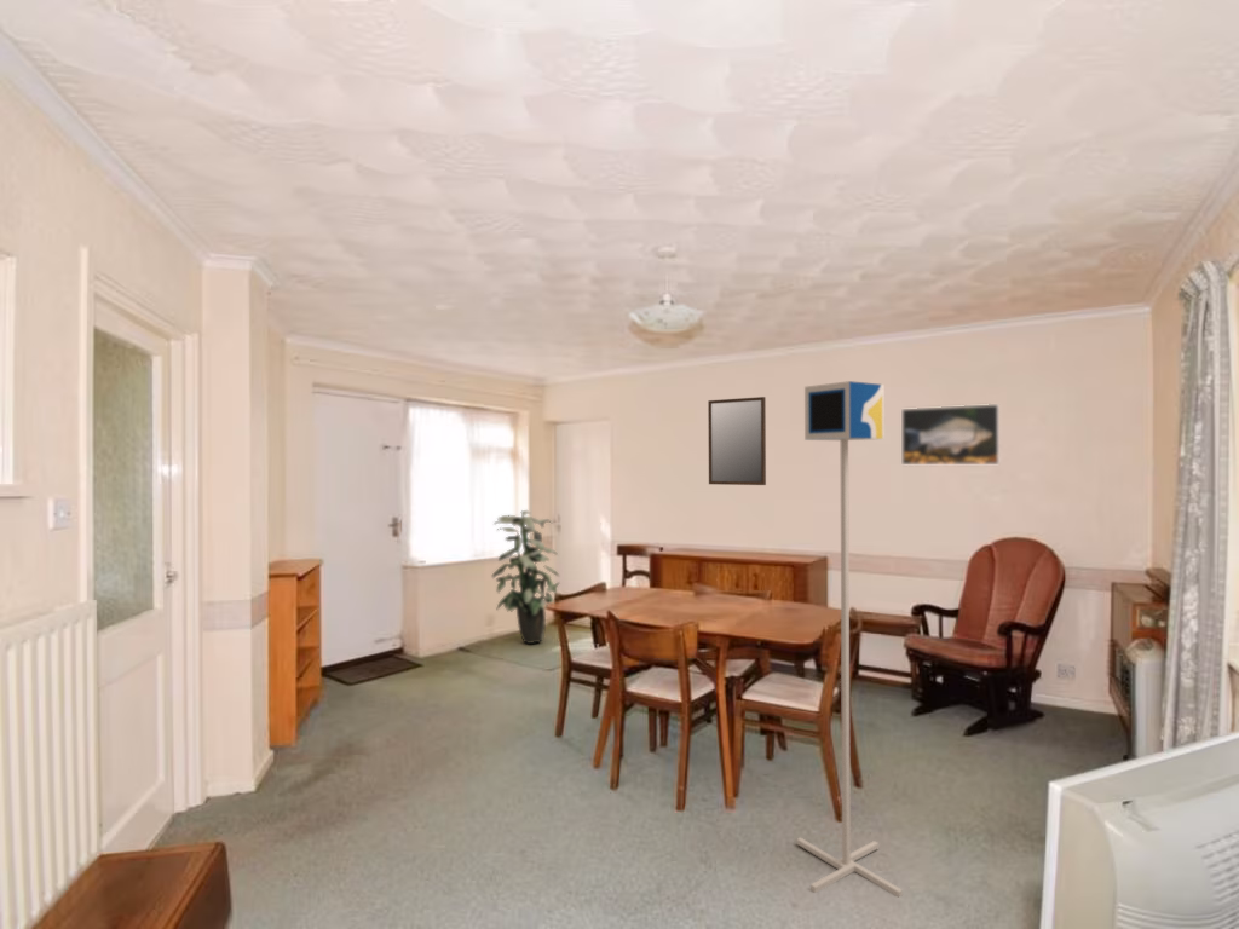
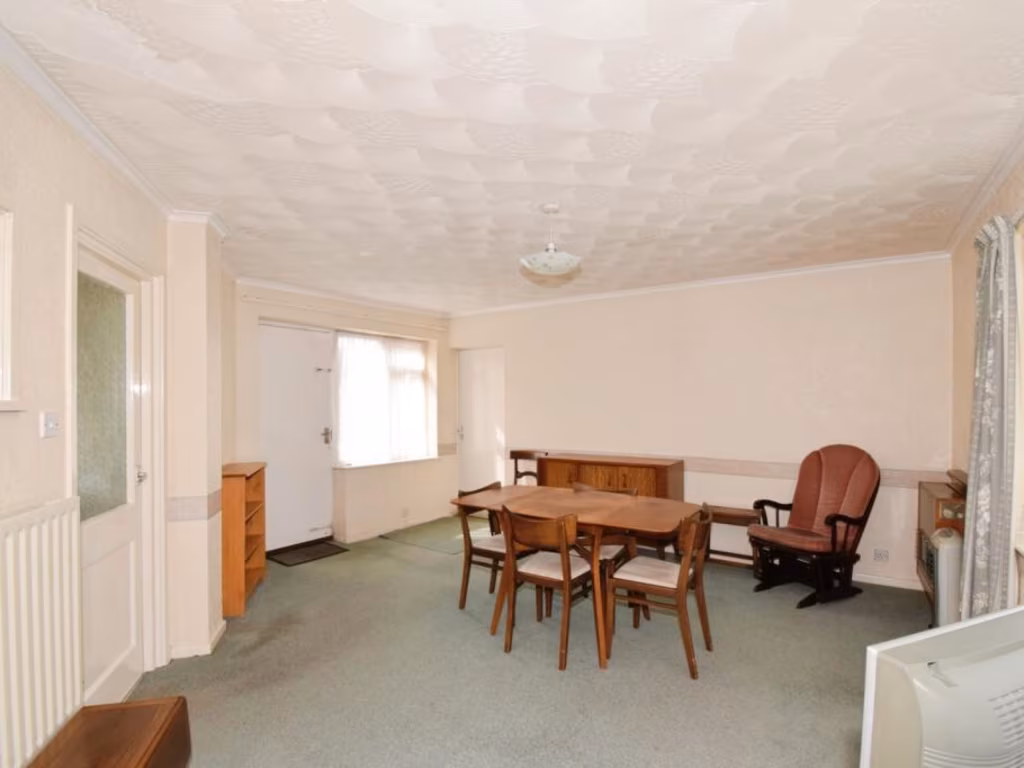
- home mirror [707,396,767,486]
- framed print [900,403,1001,466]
- indoor plant [491,509,561,645]
- floor lamp [796,380,904,898]
